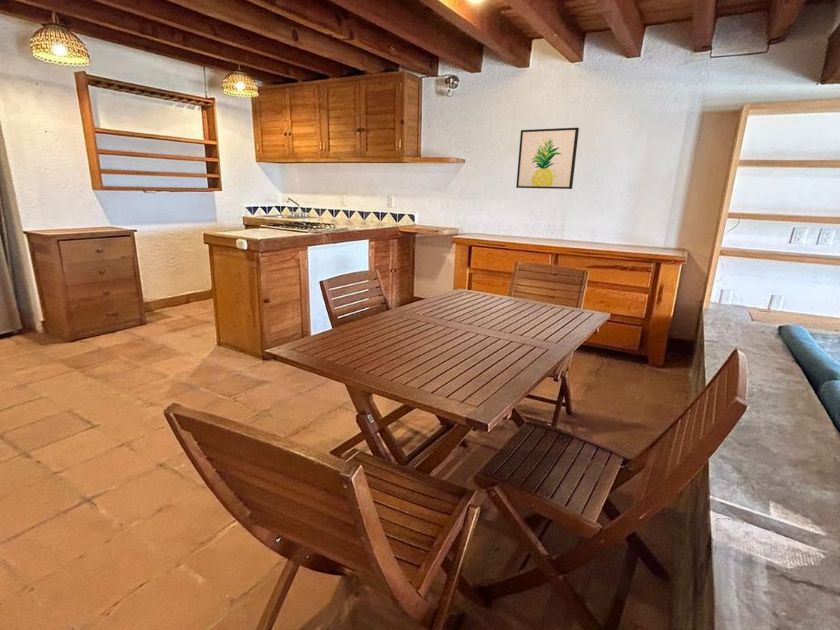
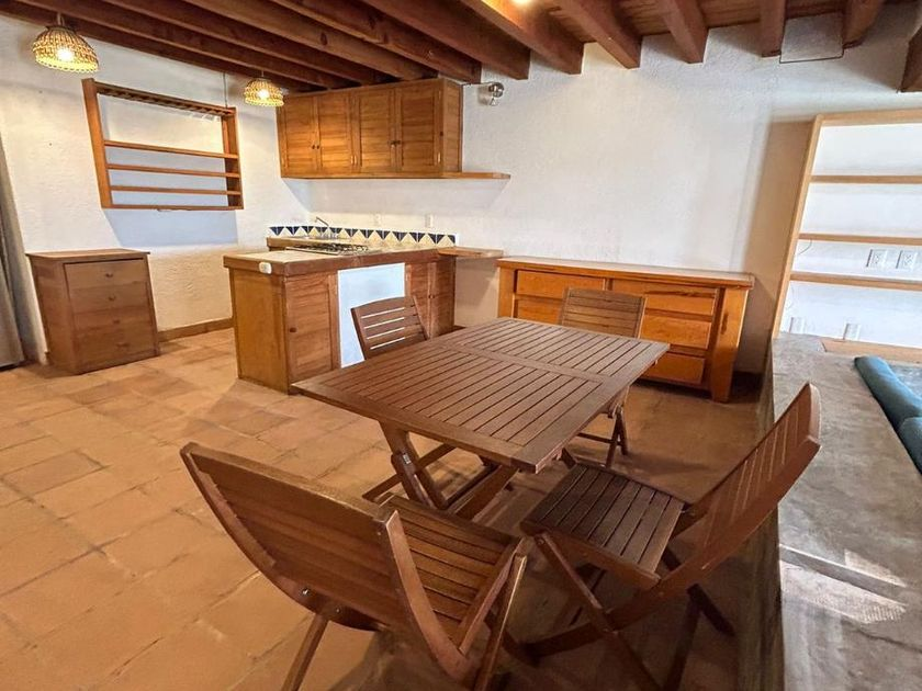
- wall art [515,127,580,190]
